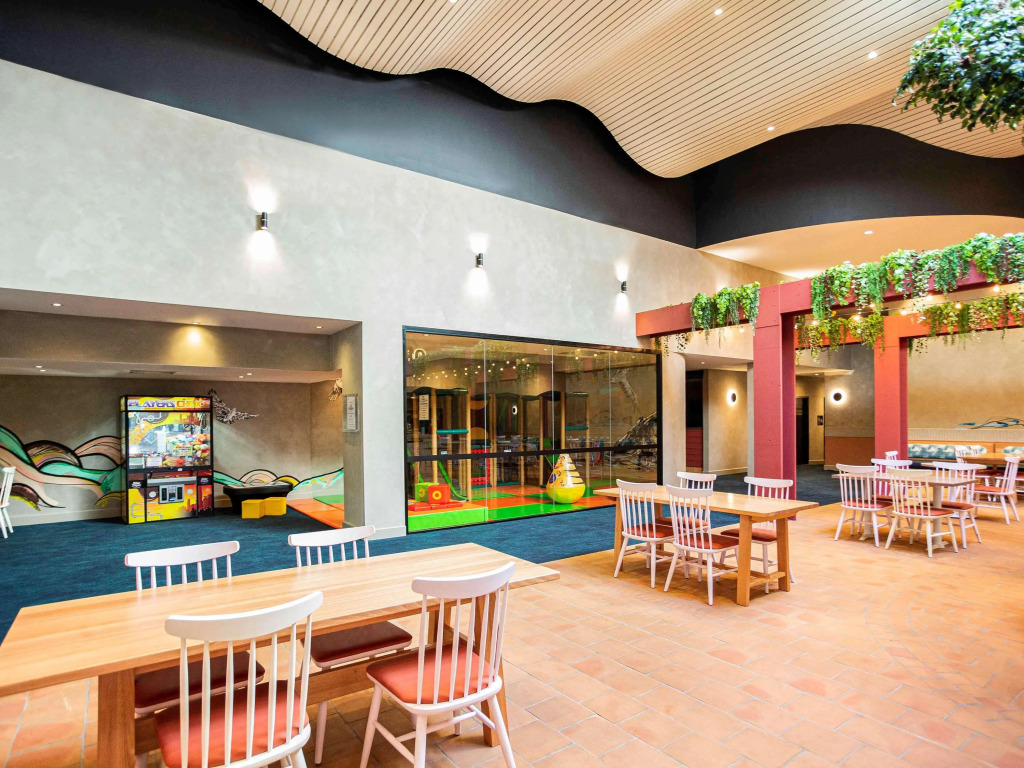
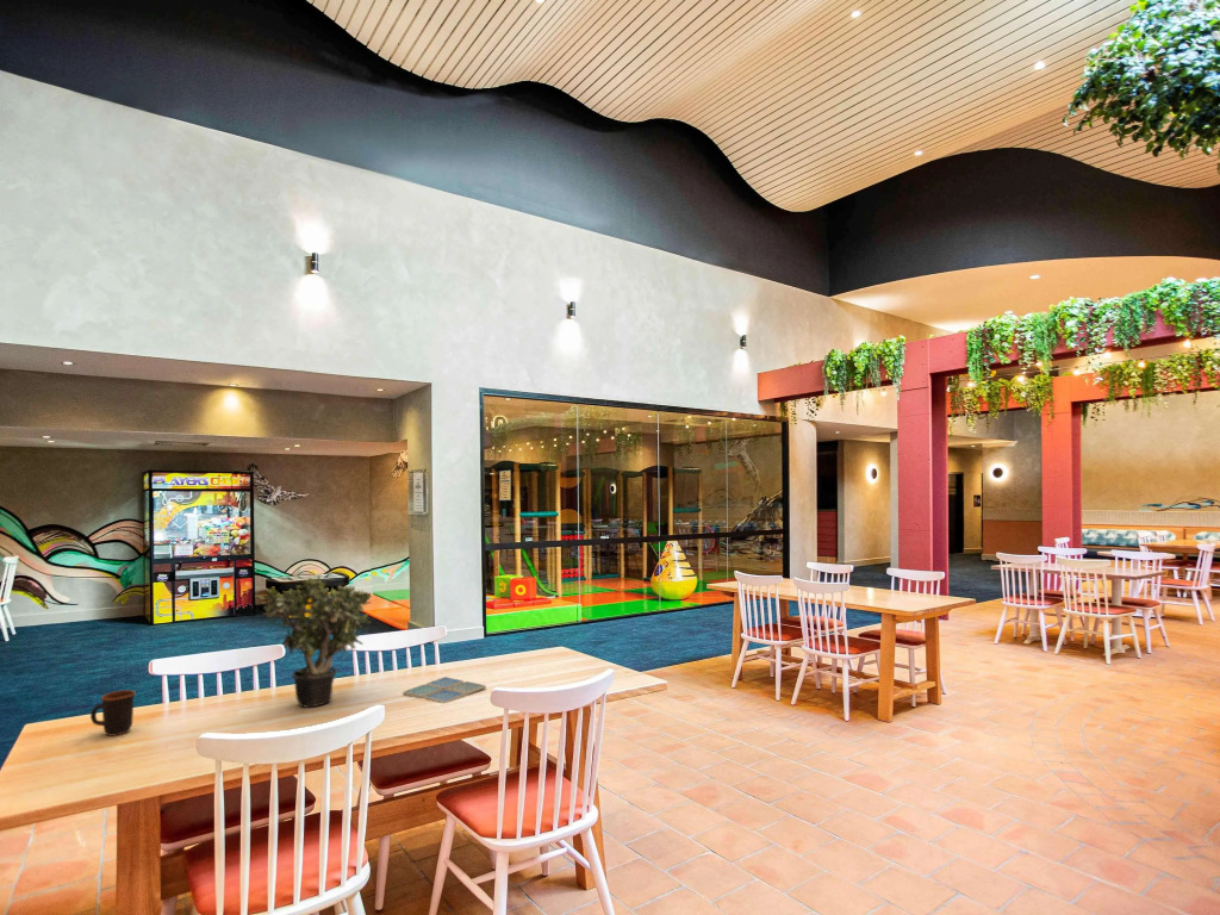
+ potted plant [257,575,373,709]
+ mug [89,689,137,737]
+ drink coaster [402,676,487,704]
